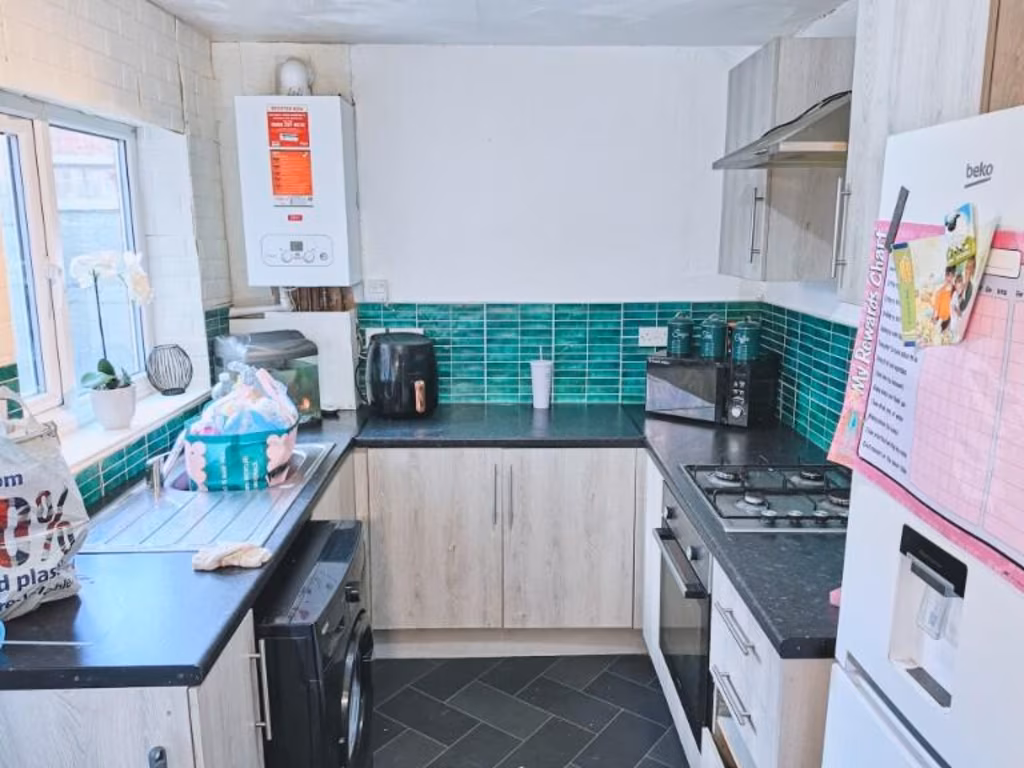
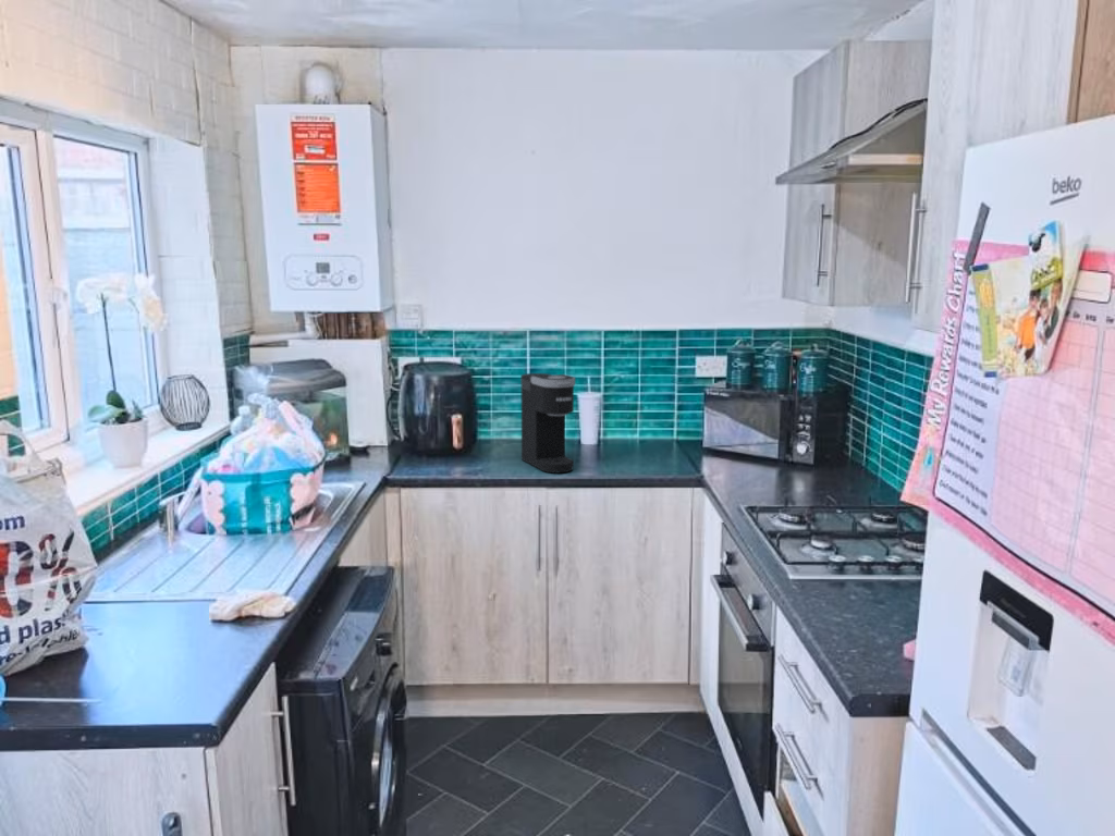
+ coffee maker [519,372,576,475]
